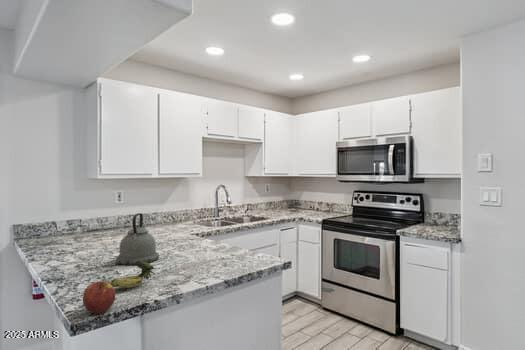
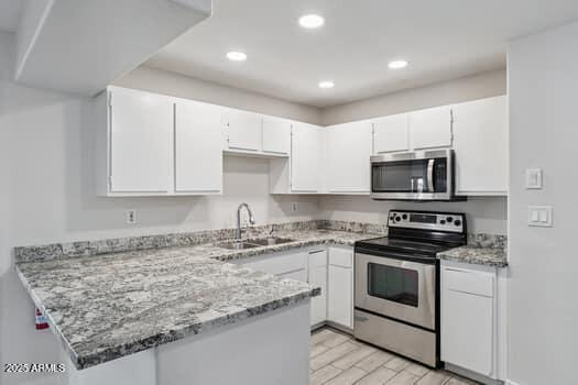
- apple [82,281,116,315]
- banana [108,262,157,289]
- kettle [115,212,160,266]
